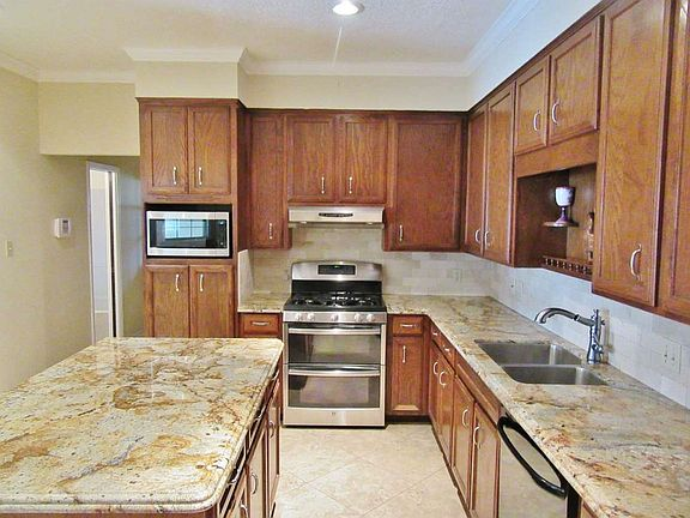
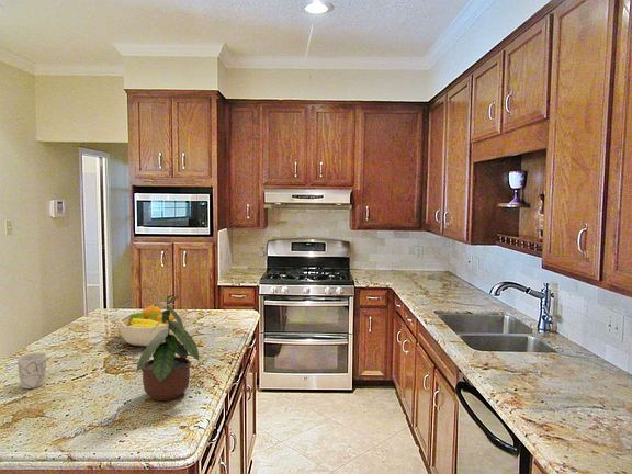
+ fruit bowl [117,304,178,348]
+ potted plant [135,289,201,402]
+ mug [16,352,48,390]
